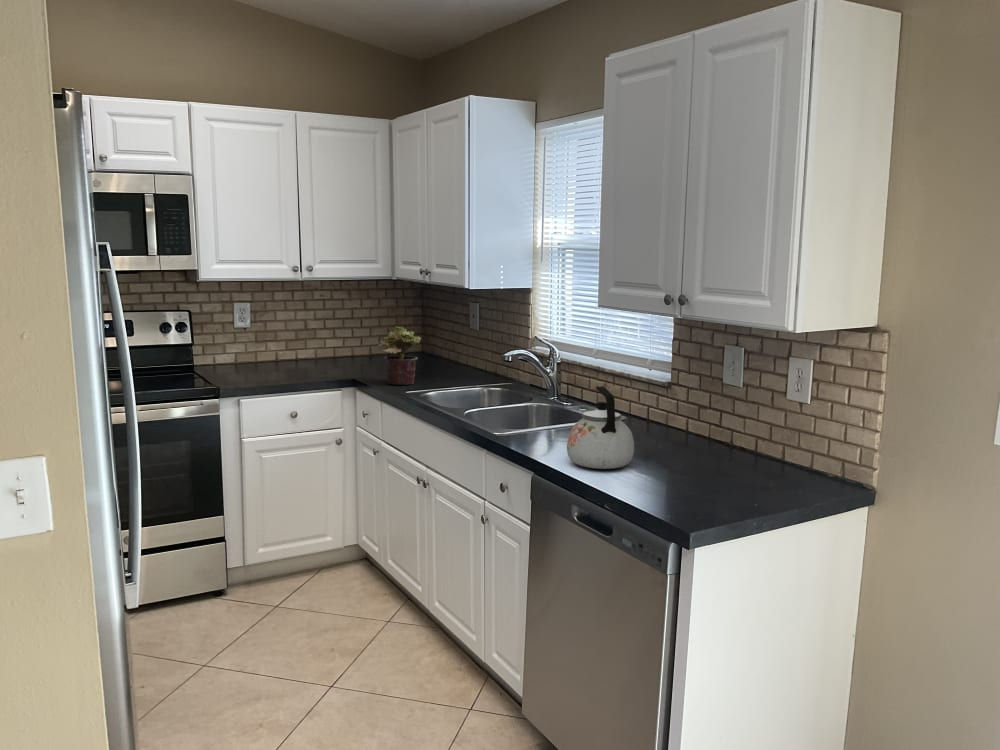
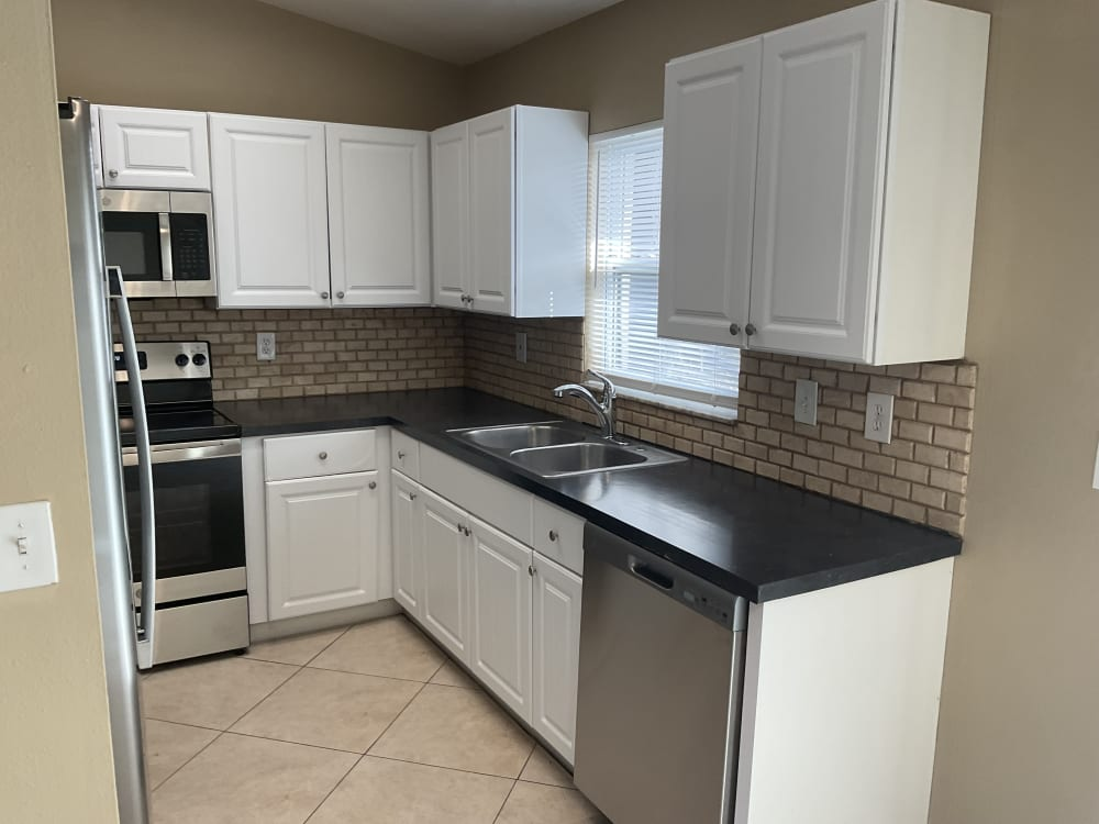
- potted plant [377,325,422,386]
- kettle [566,385,635,470]
